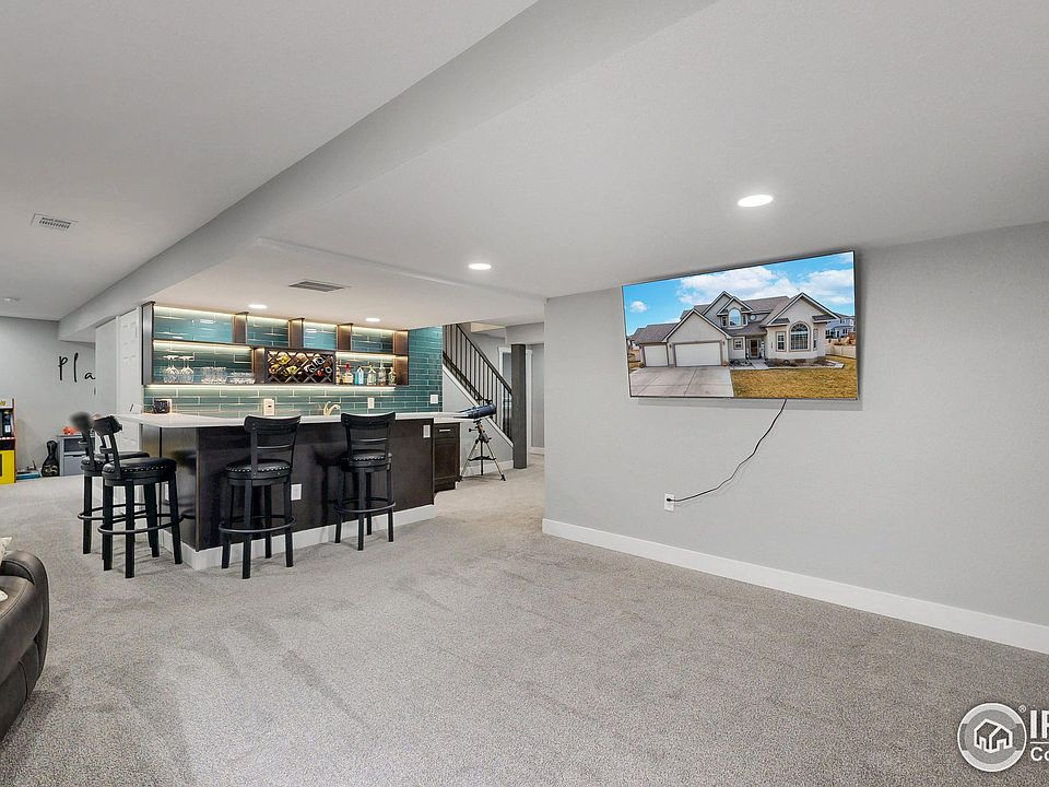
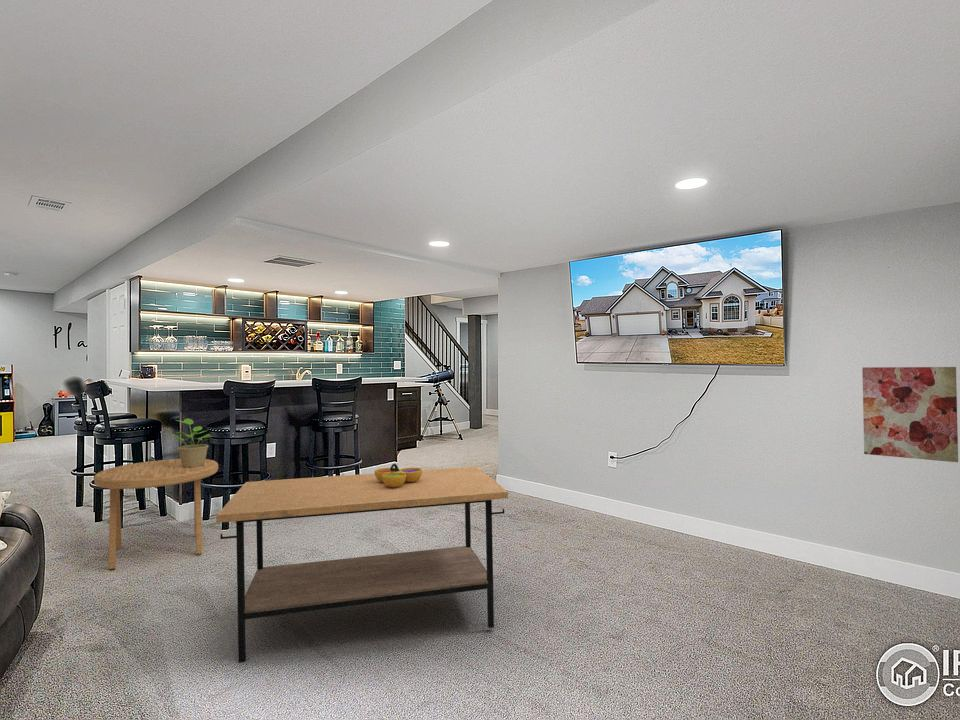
+ side table [93,458,219,571]
+ coffee table [215,466,509,664]
+ potted plant [170,417,213,468]
+ wall art [861,366,959,463]
+ decorative bowl [374,463,423,488]
